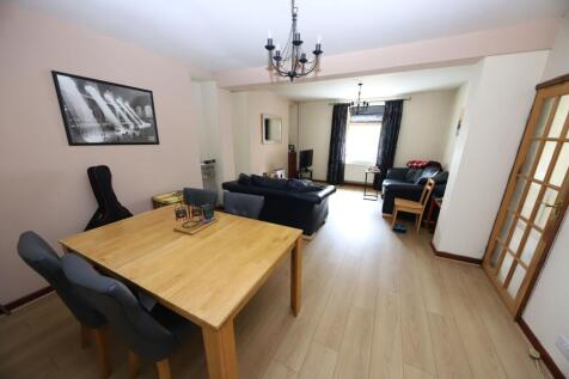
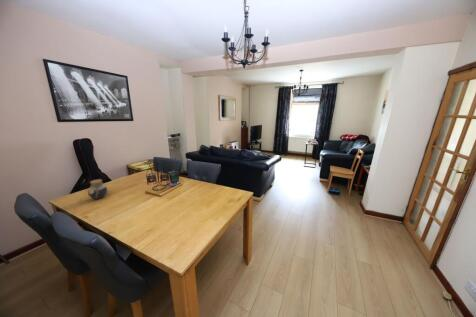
+ jar [87,178,109,200]
